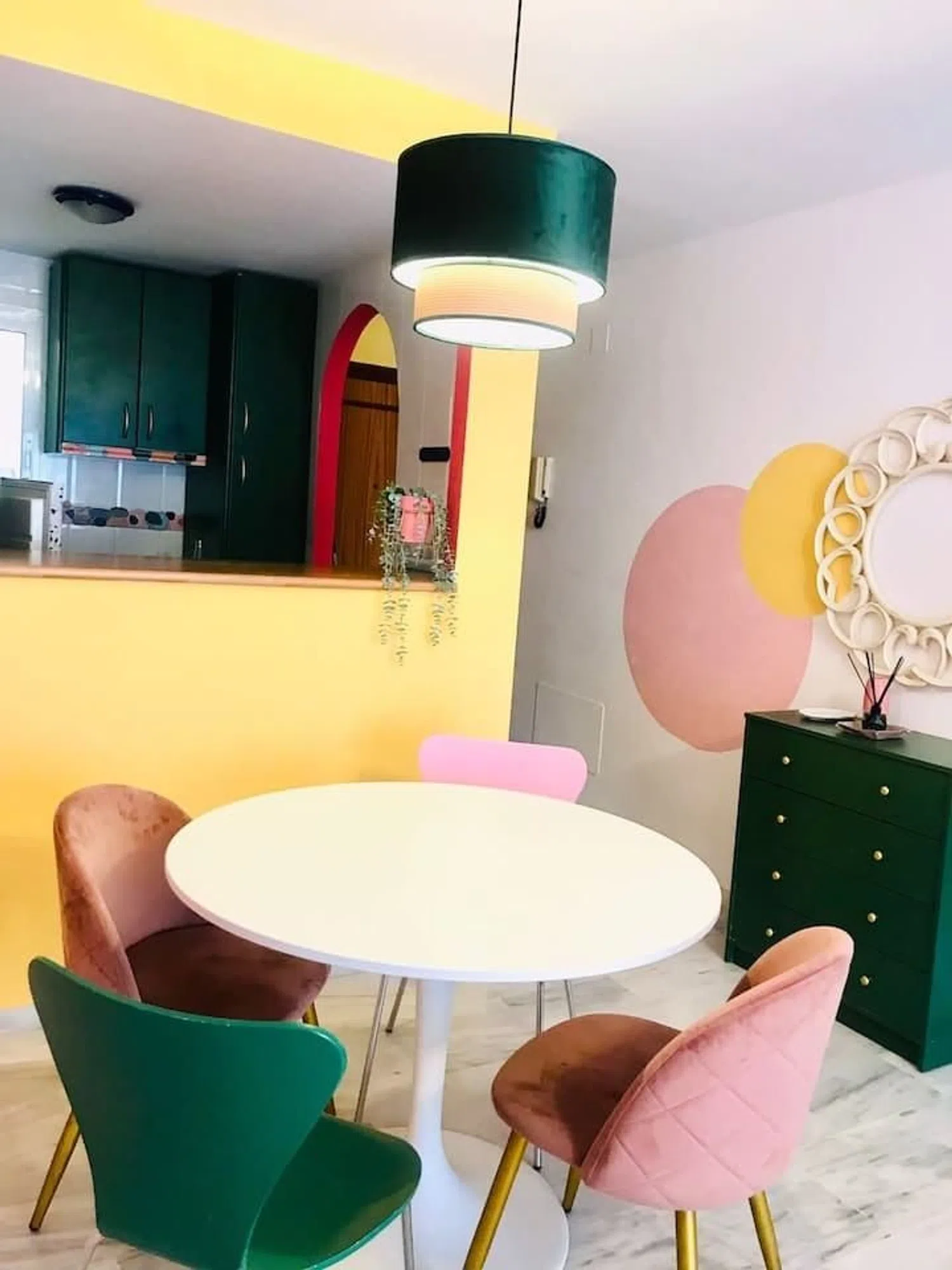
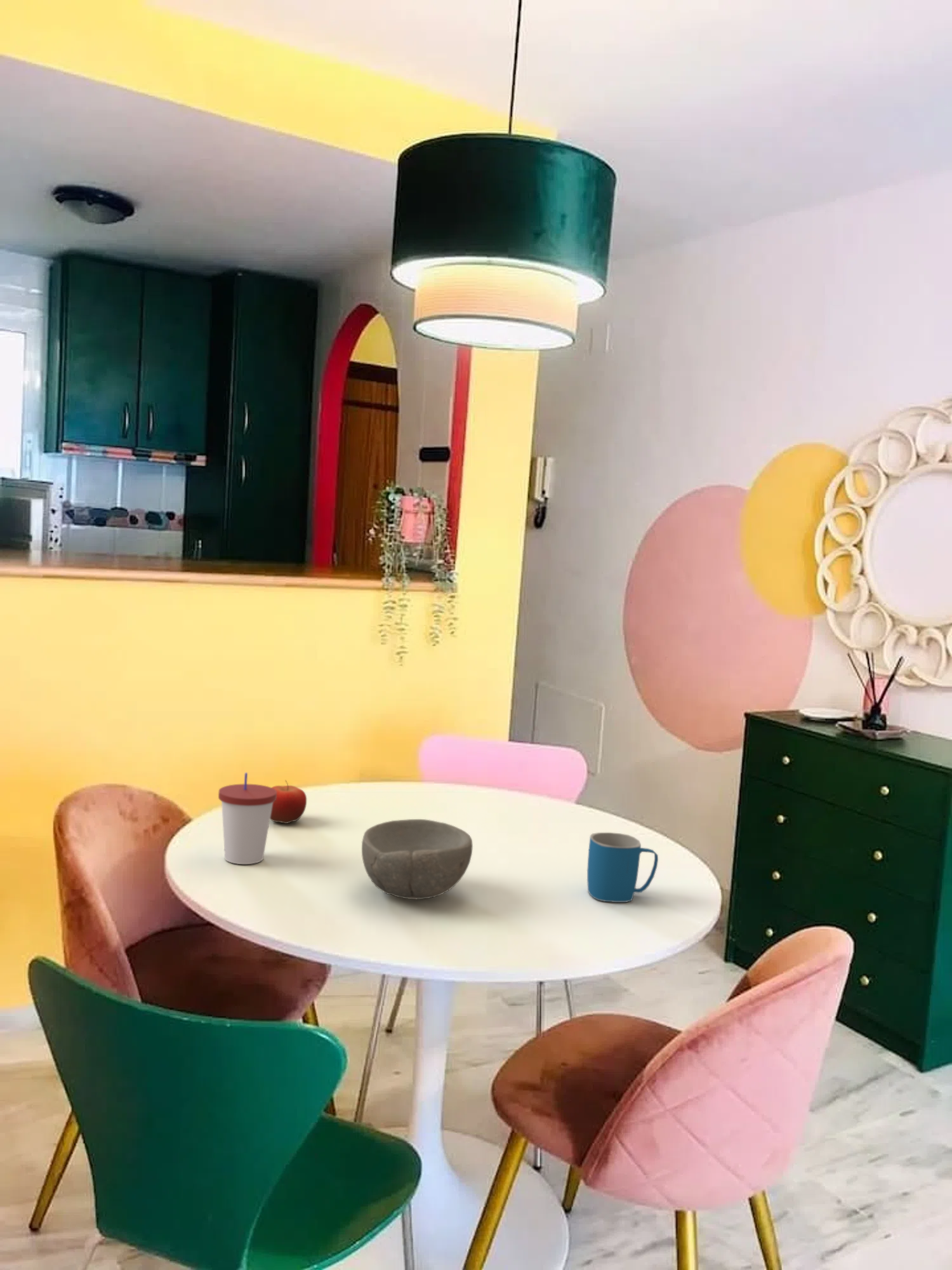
+ mug [586,832,659,903]
+ fruit [270,780,307,824]
+ bowl [361,819,473,900]
+ cup [218,772,277,865]
